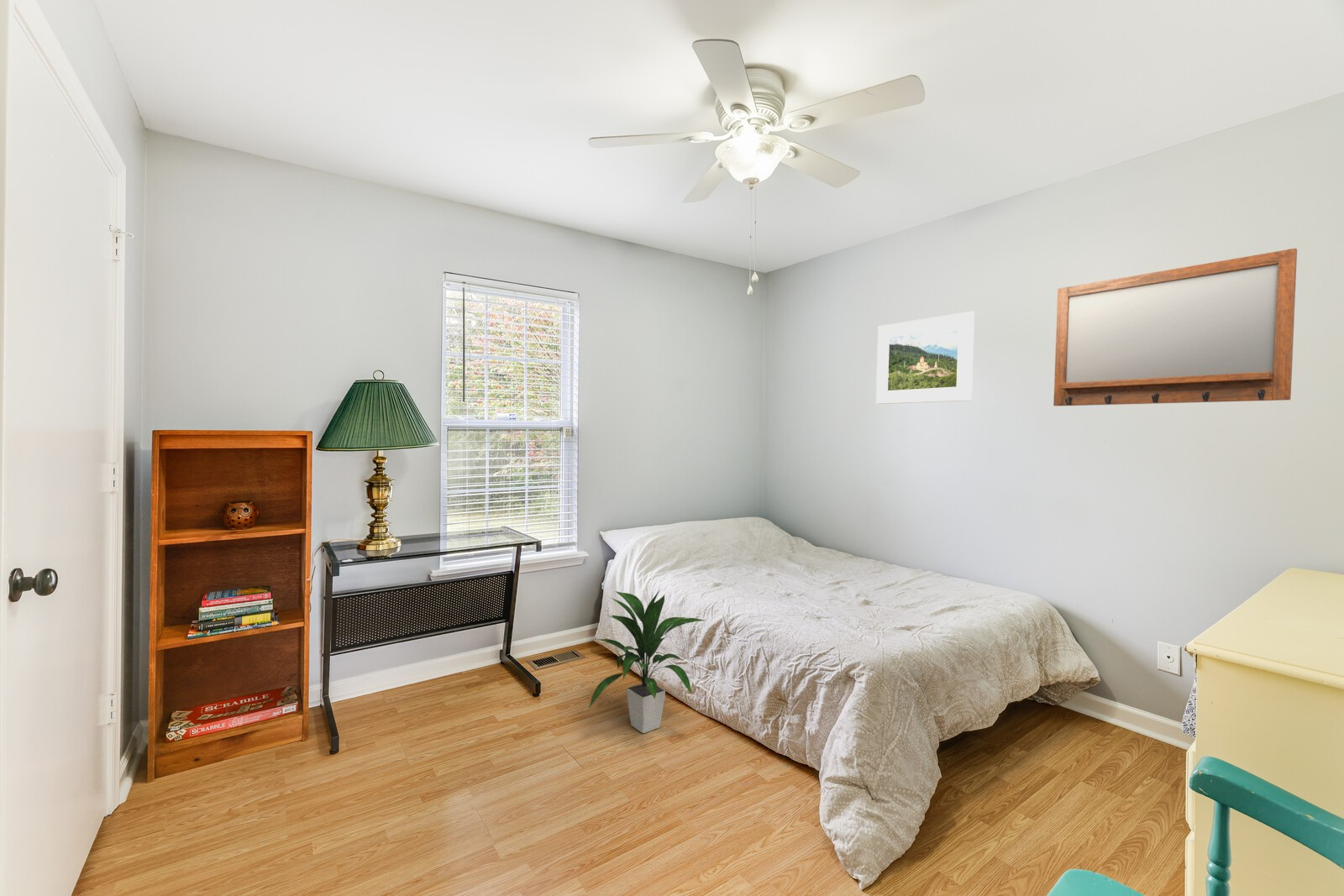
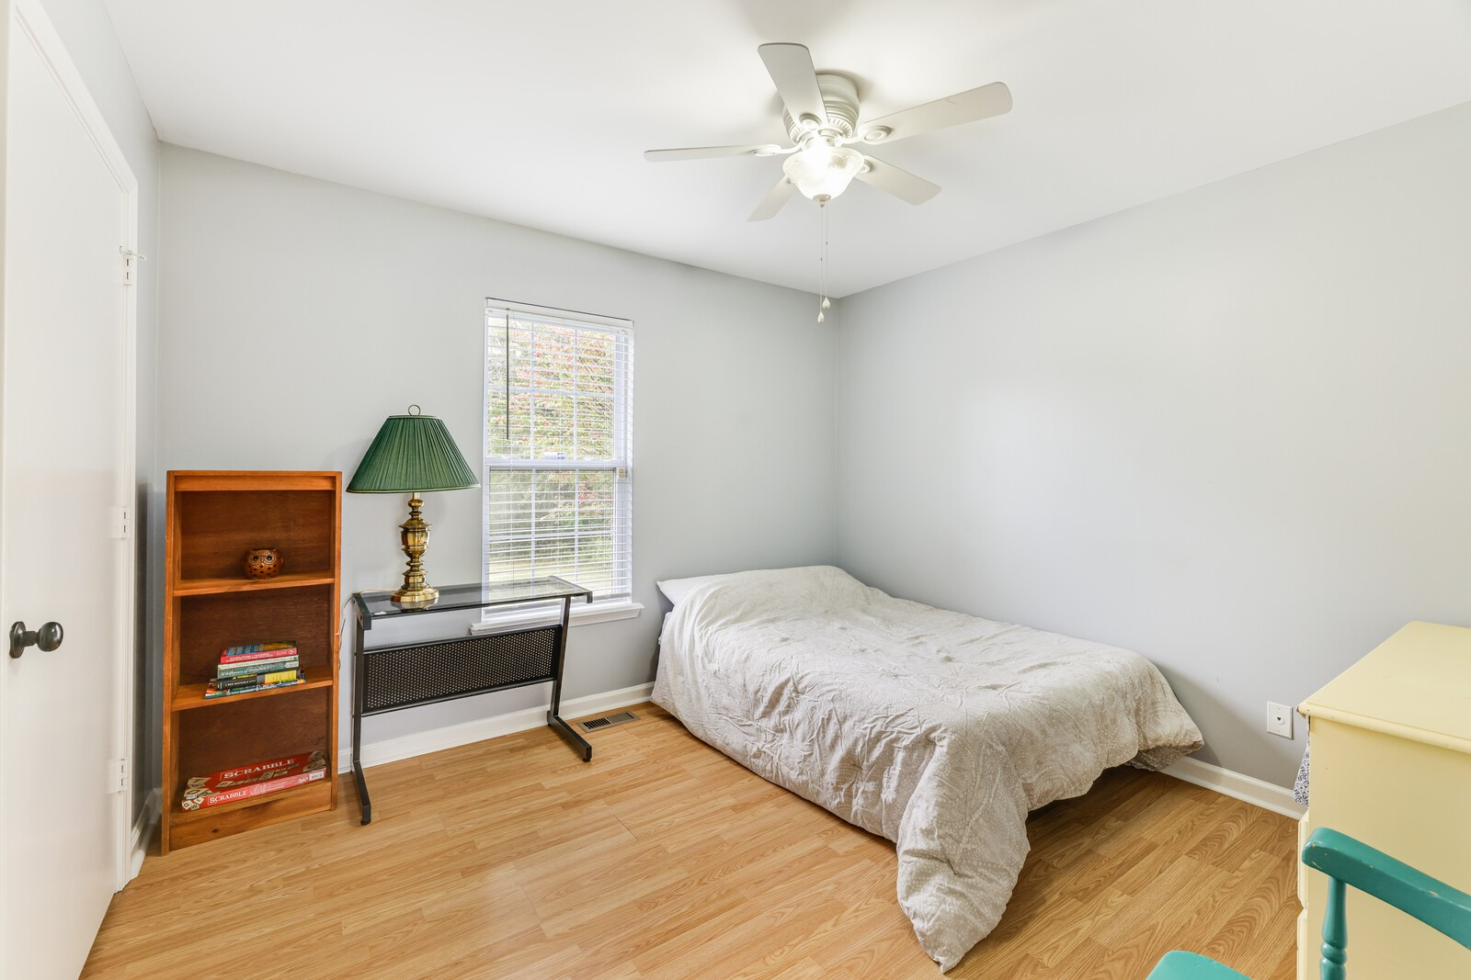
- home mirror [1053,248,1298,407]
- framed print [875,311,975,405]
- indoor plant [587,589,707,734]
